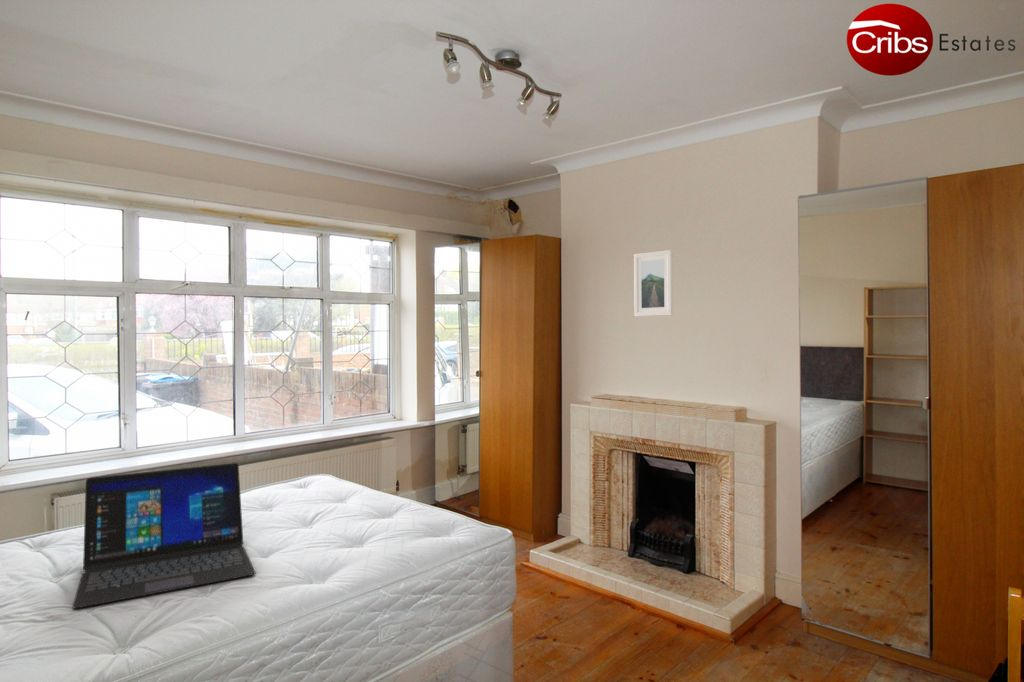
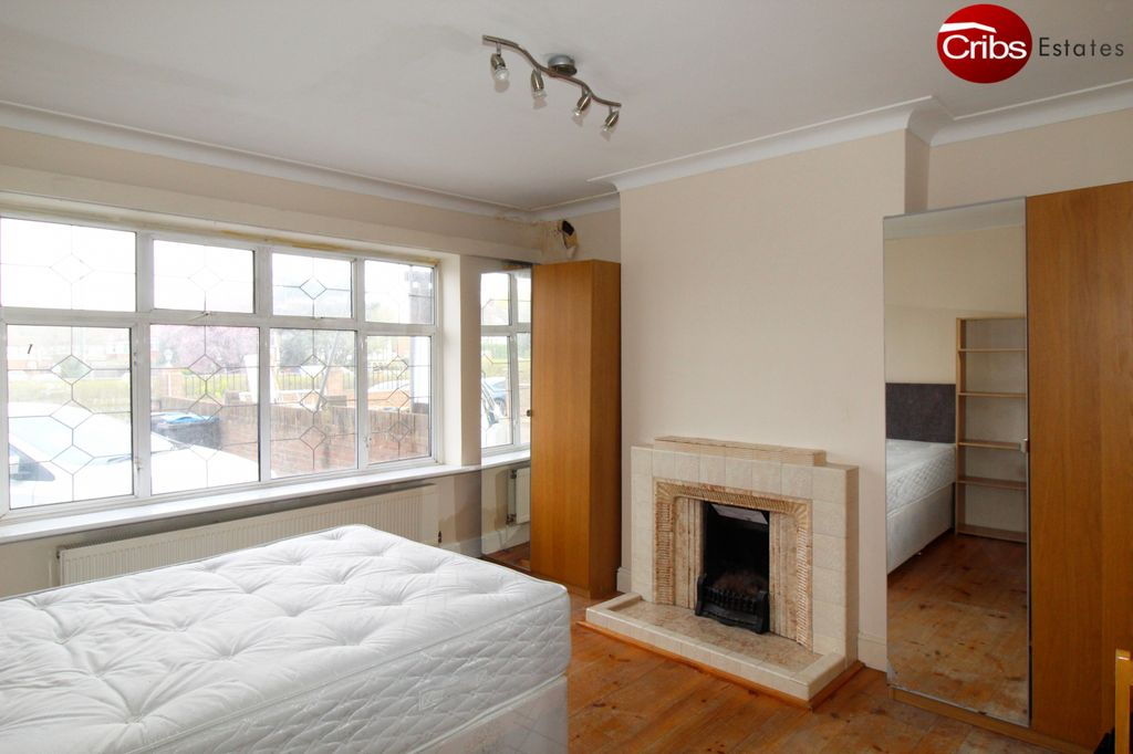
- laptop [71,462,256,609]
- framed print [633,249,674,318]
